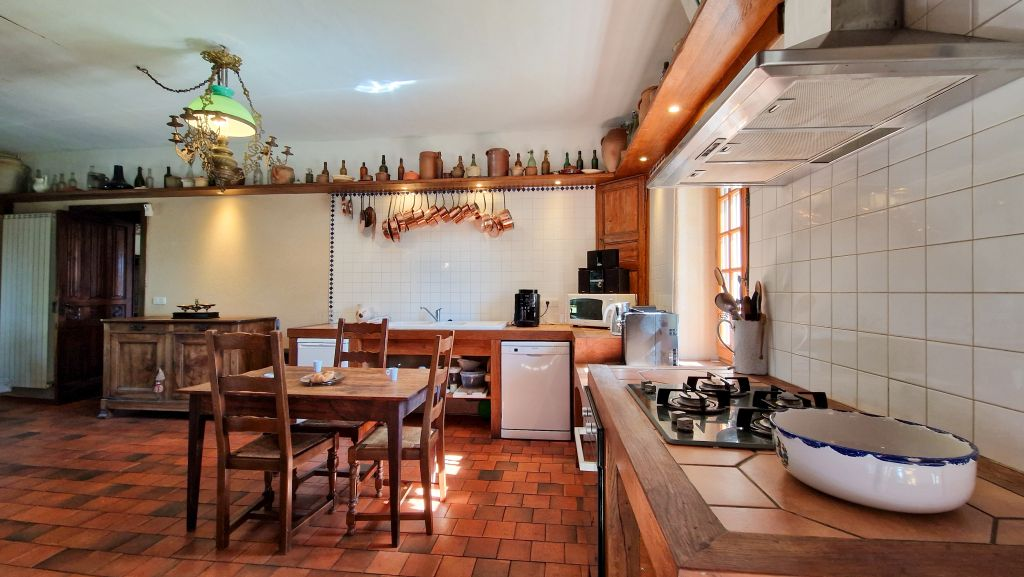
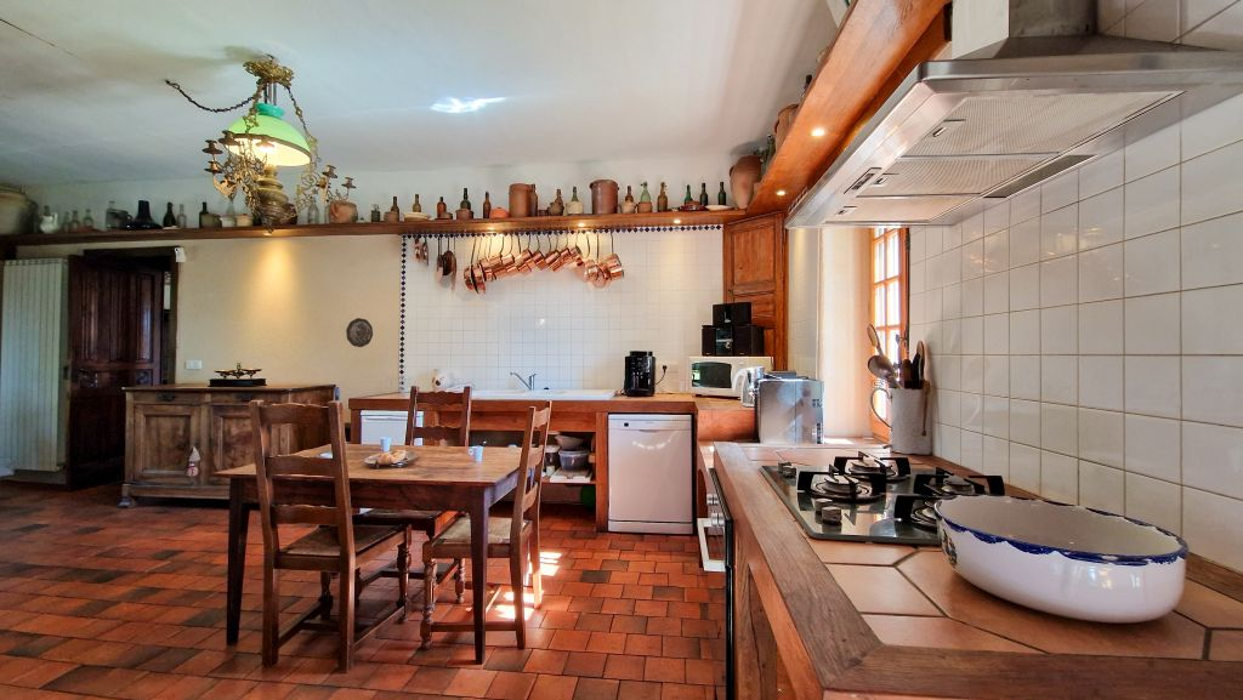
+ decorative plate [345,317,374,348]
